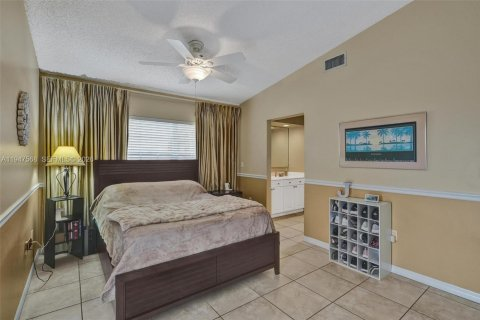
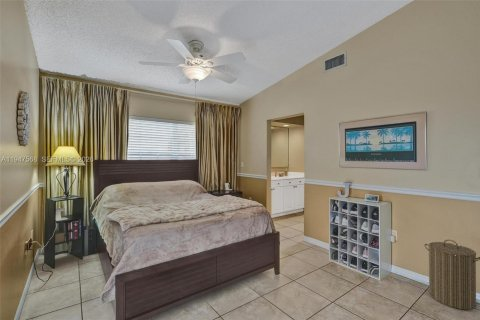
+ laundry hamper [424,239,480,311]
